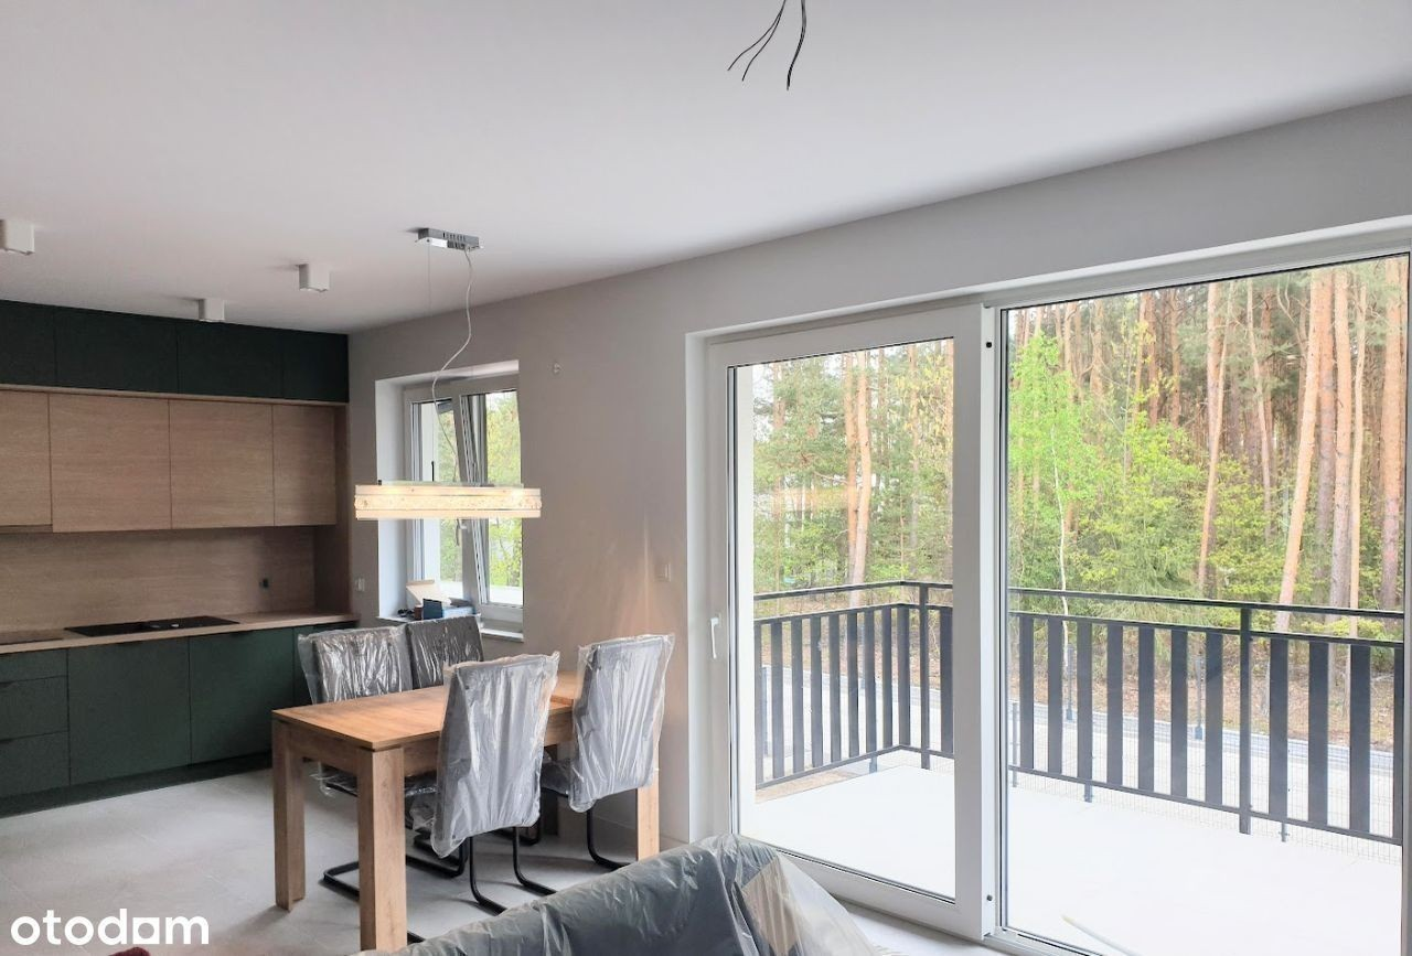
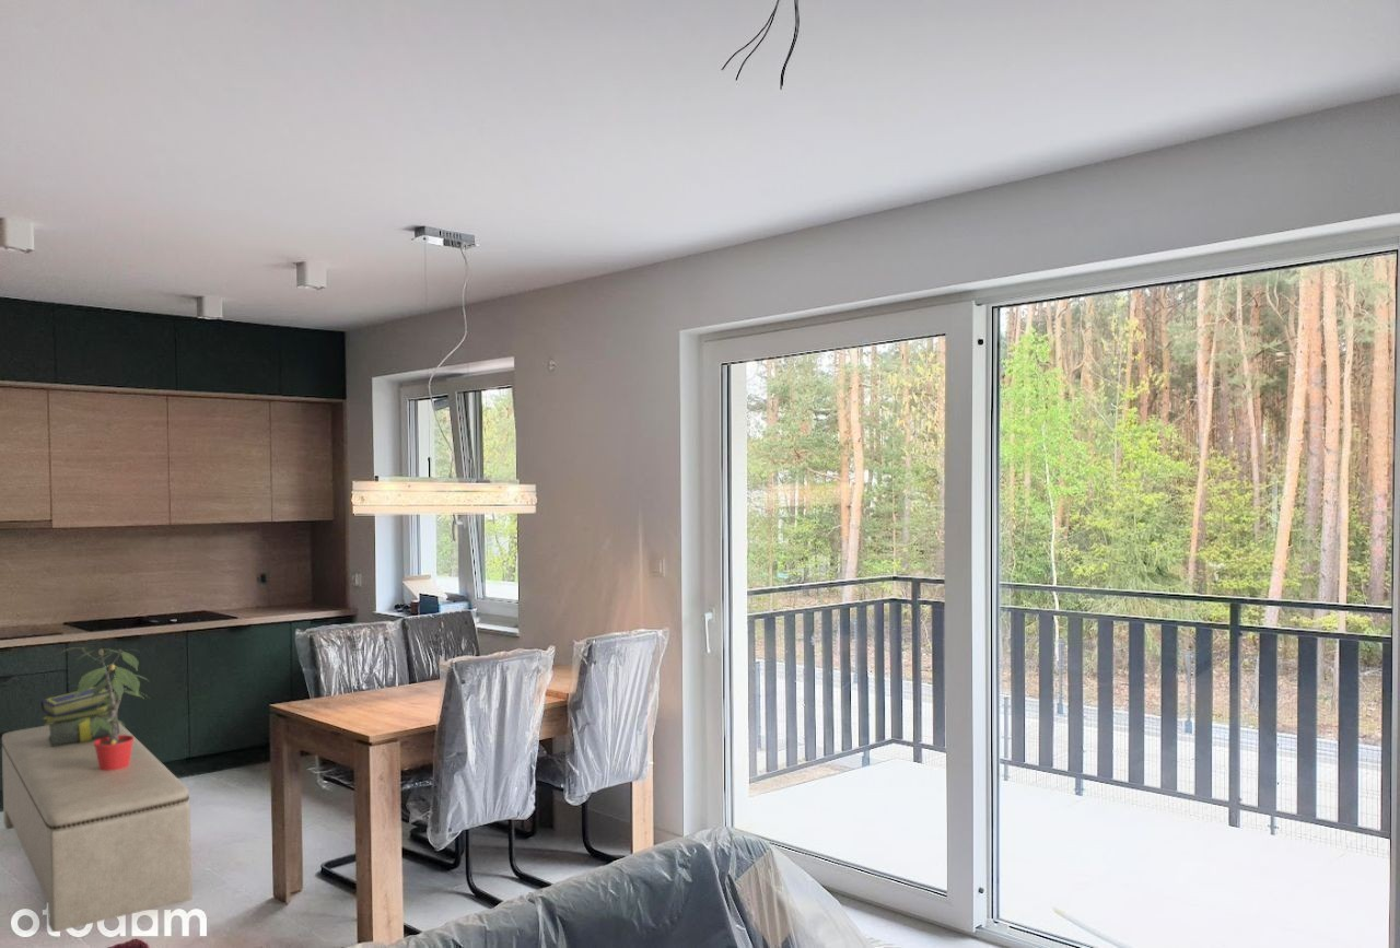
+ stack of books [39,686,119,747]
+ bench [0,722,192,933]
+ potted plant [58,646,151,771]
